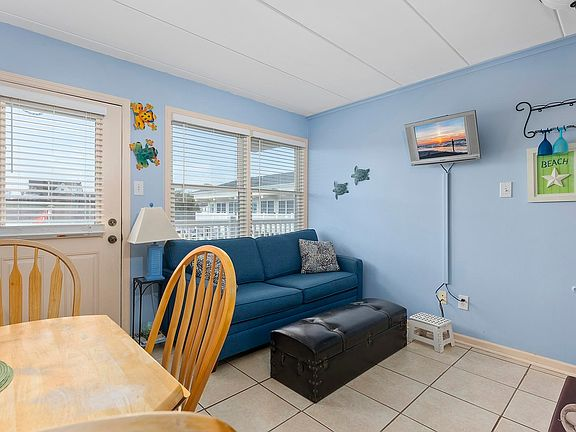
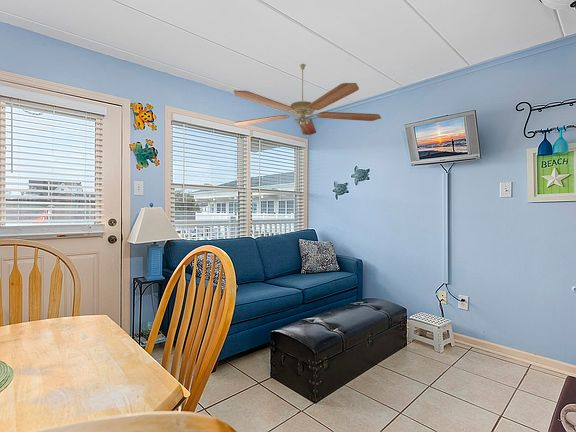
+ ceiling fan [233,63,382,136]
